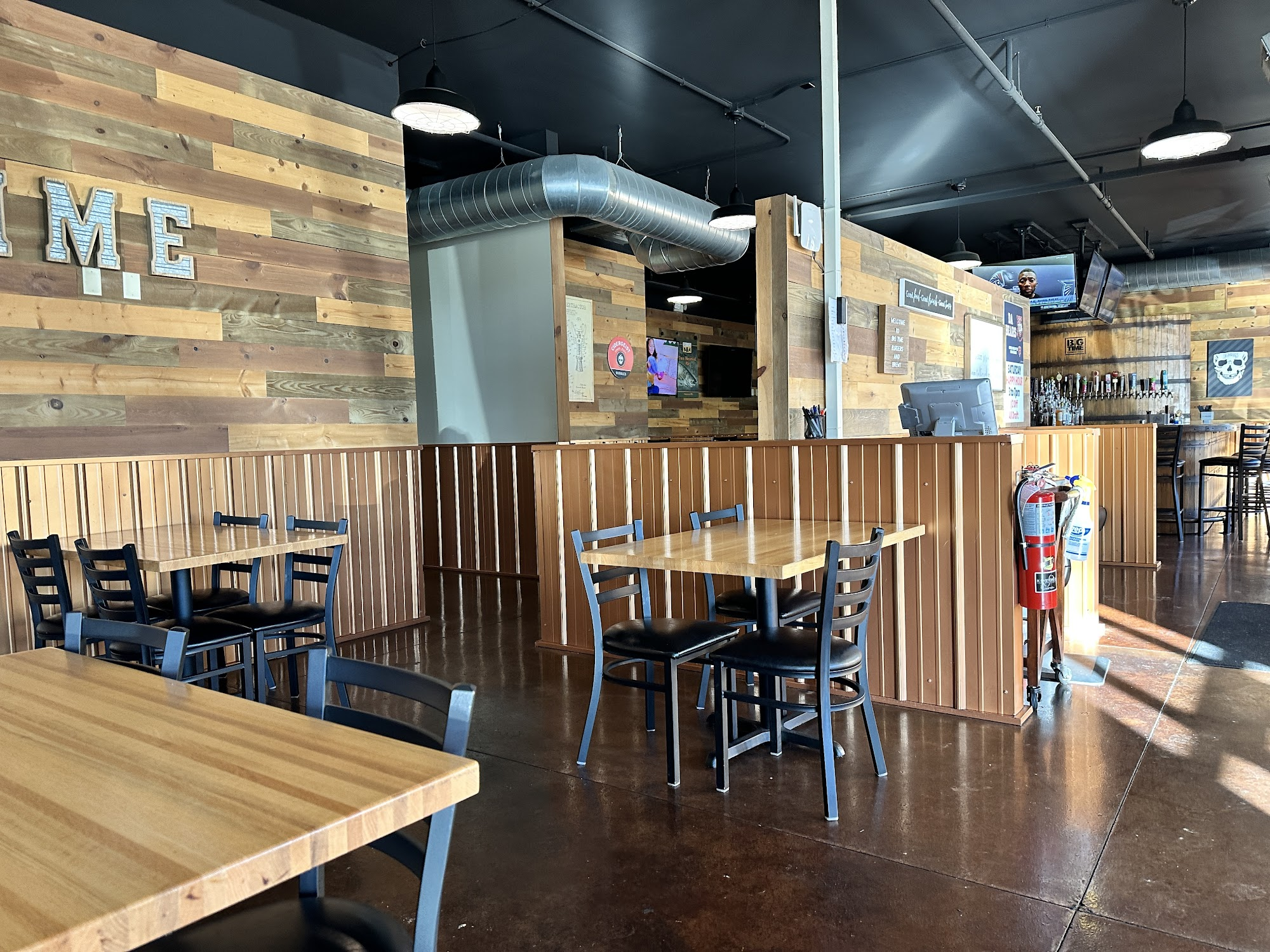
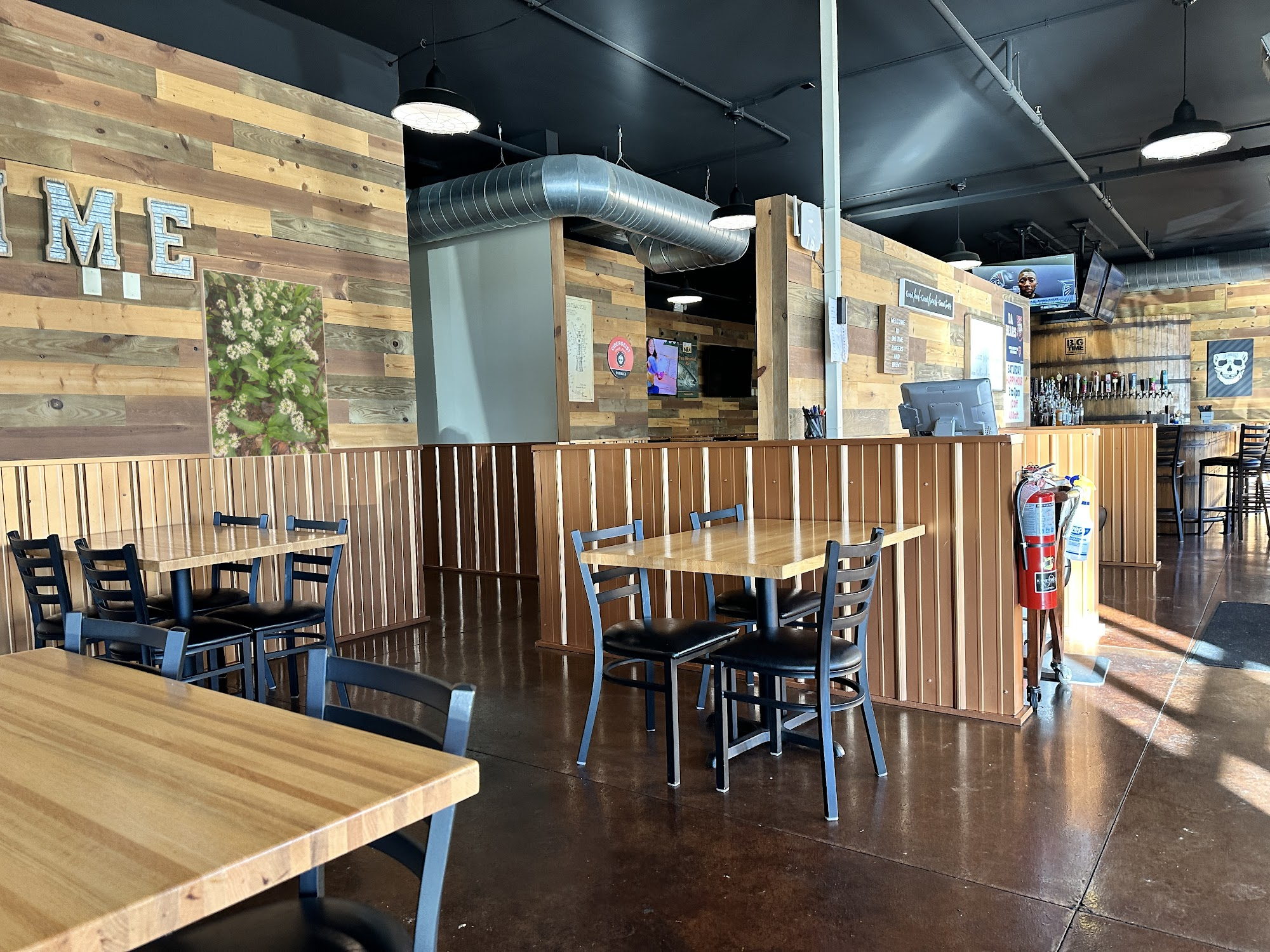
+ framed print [199,268,331,459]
